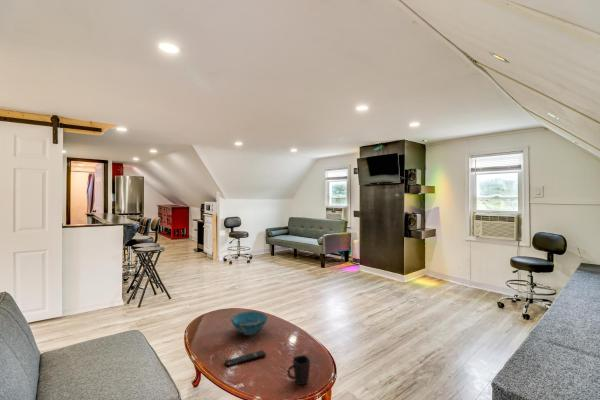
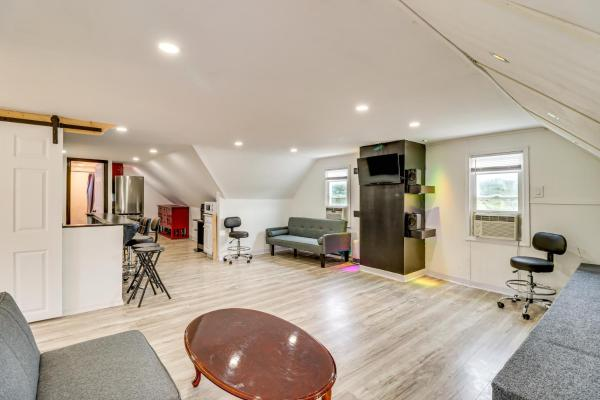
- decorative bowl [231,310,268,336]
- remote control [224,349,267,367]
- mug [286,354,311,386]
